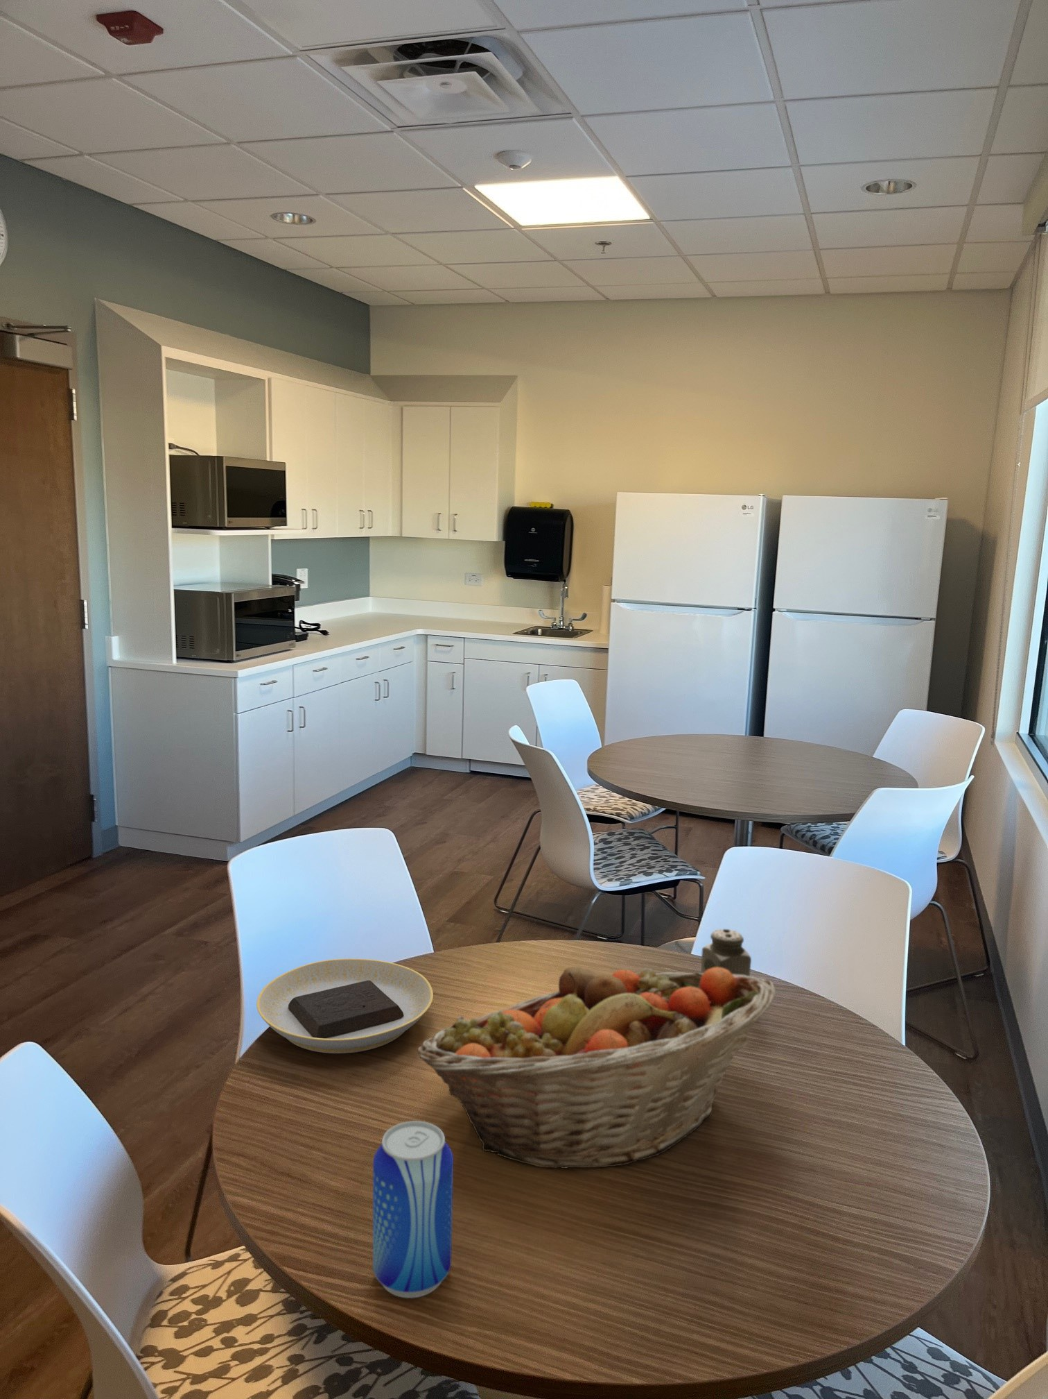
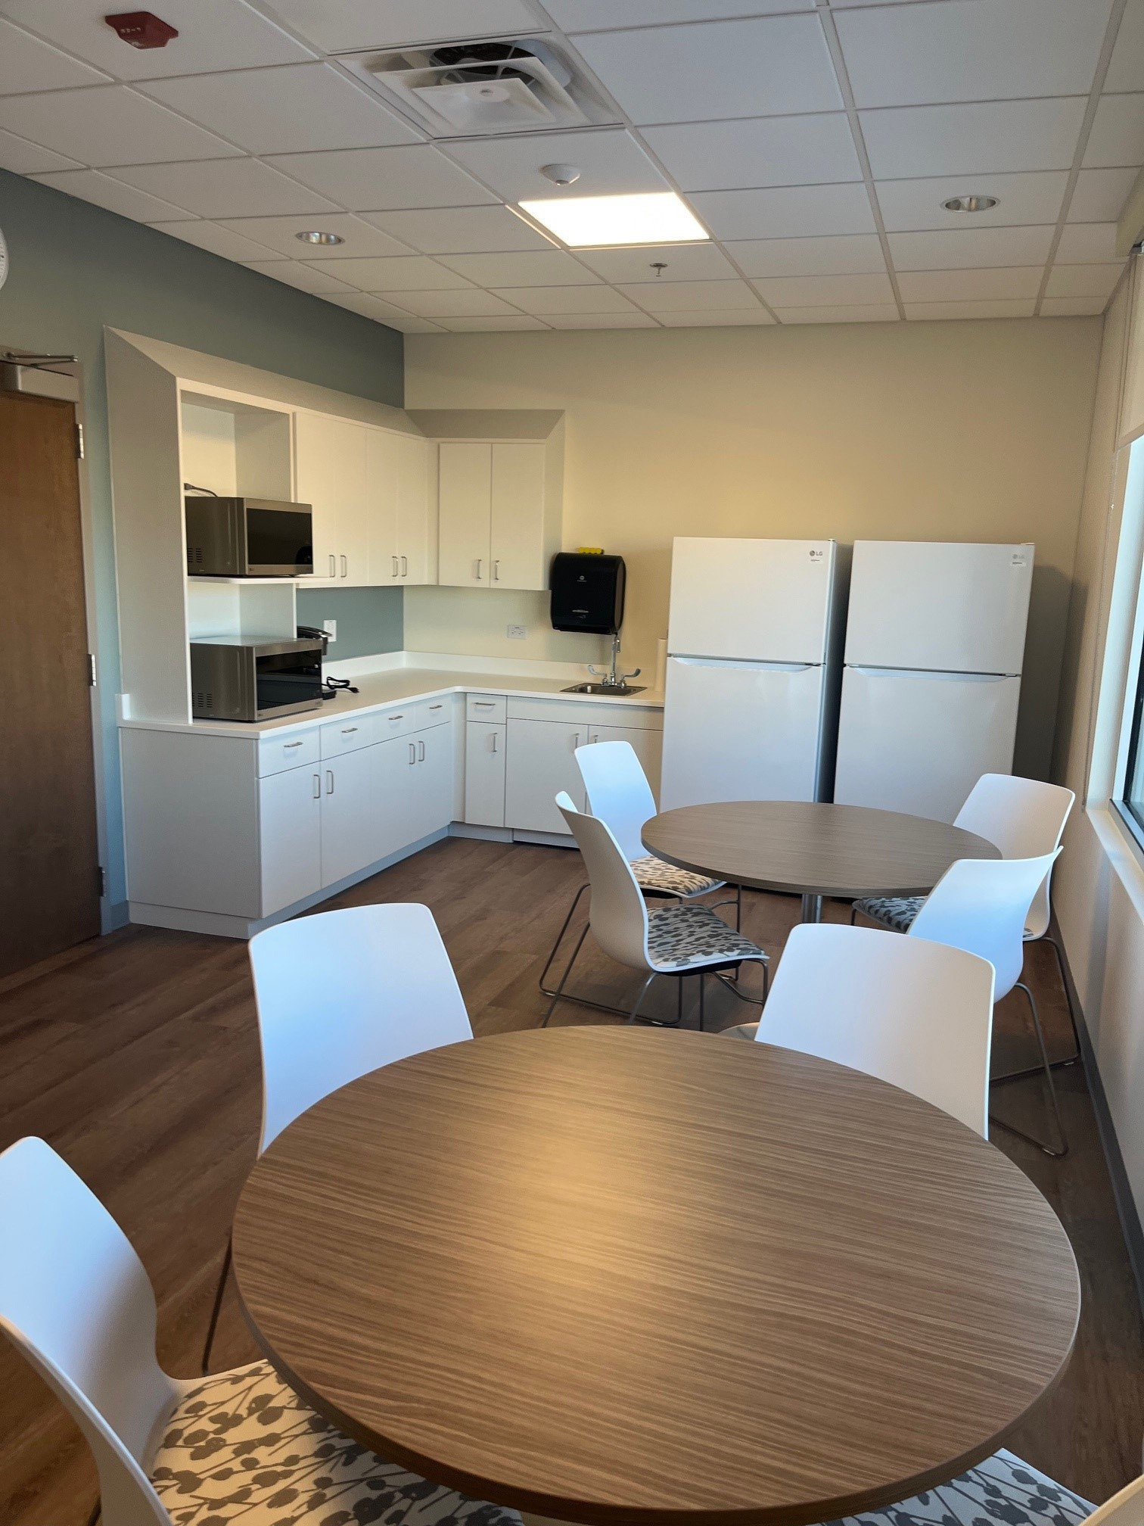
- plate [255,957,434,1054]
- salt shaker [700,929,752,976]
- beer can [372,1120,454,1299]
- fruit basket [416,966,776,1169]
